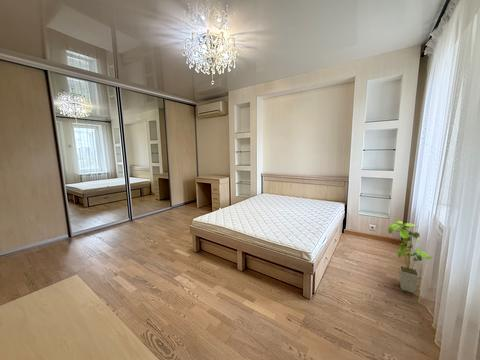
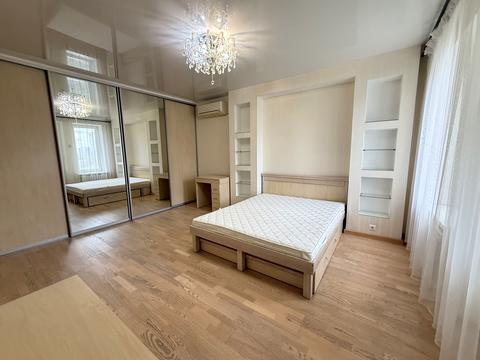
- house plant [387,220,435,294]
